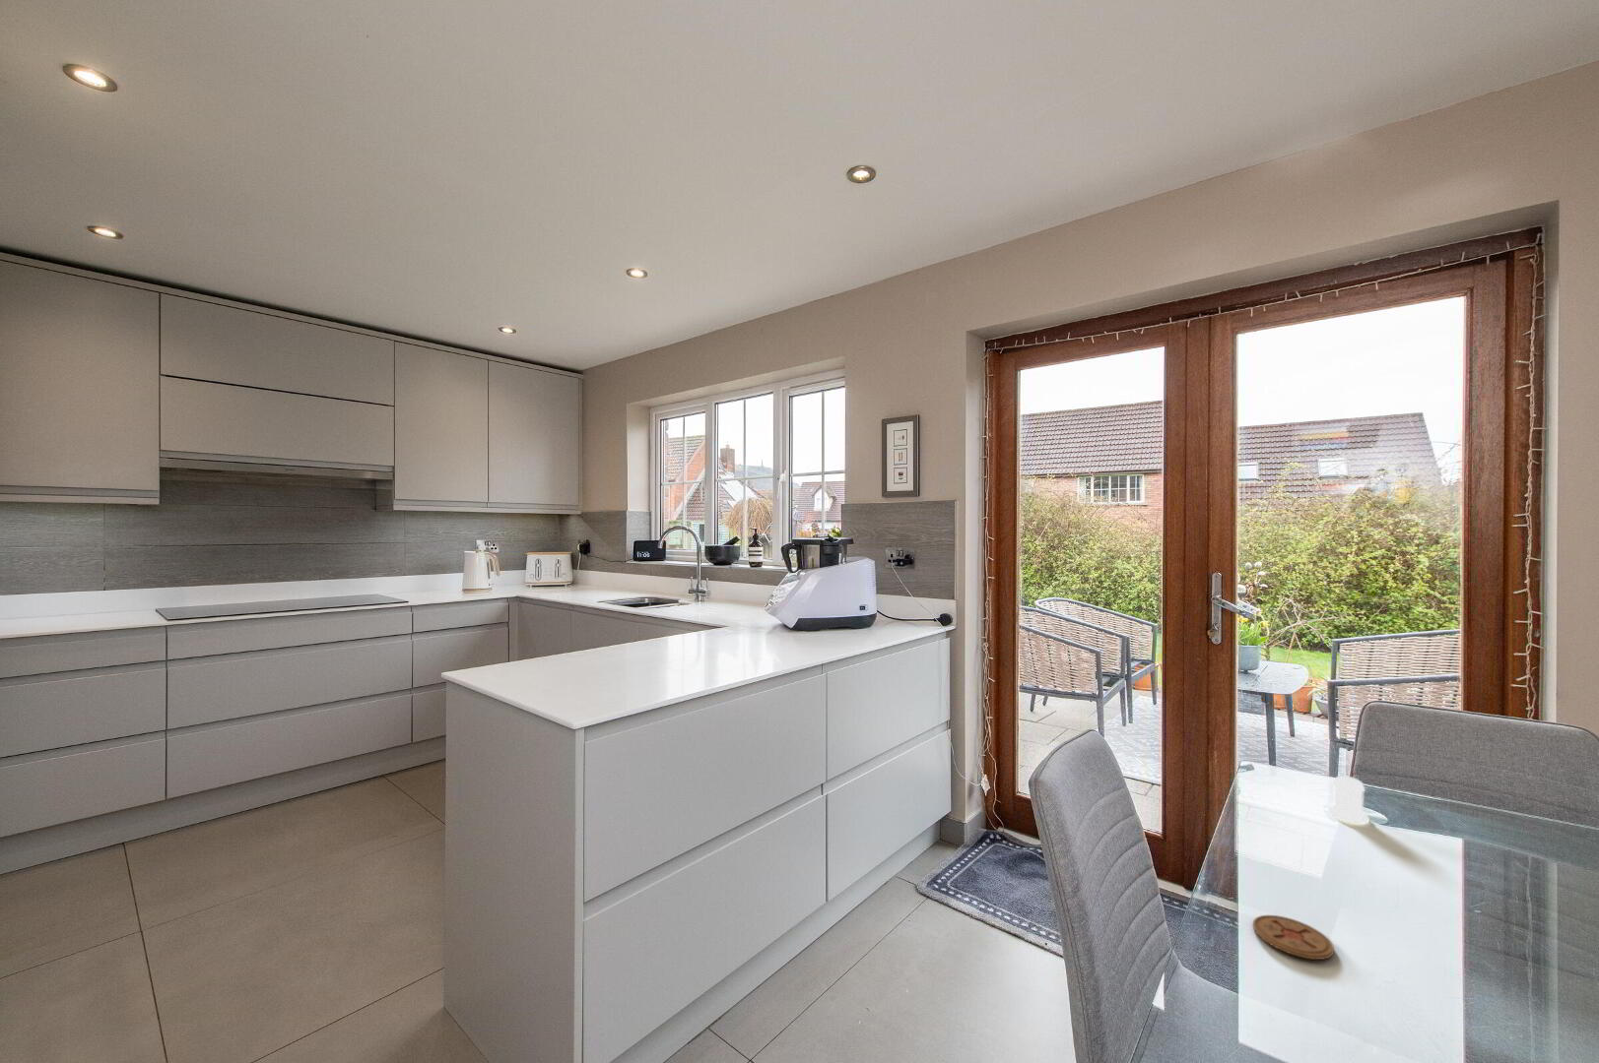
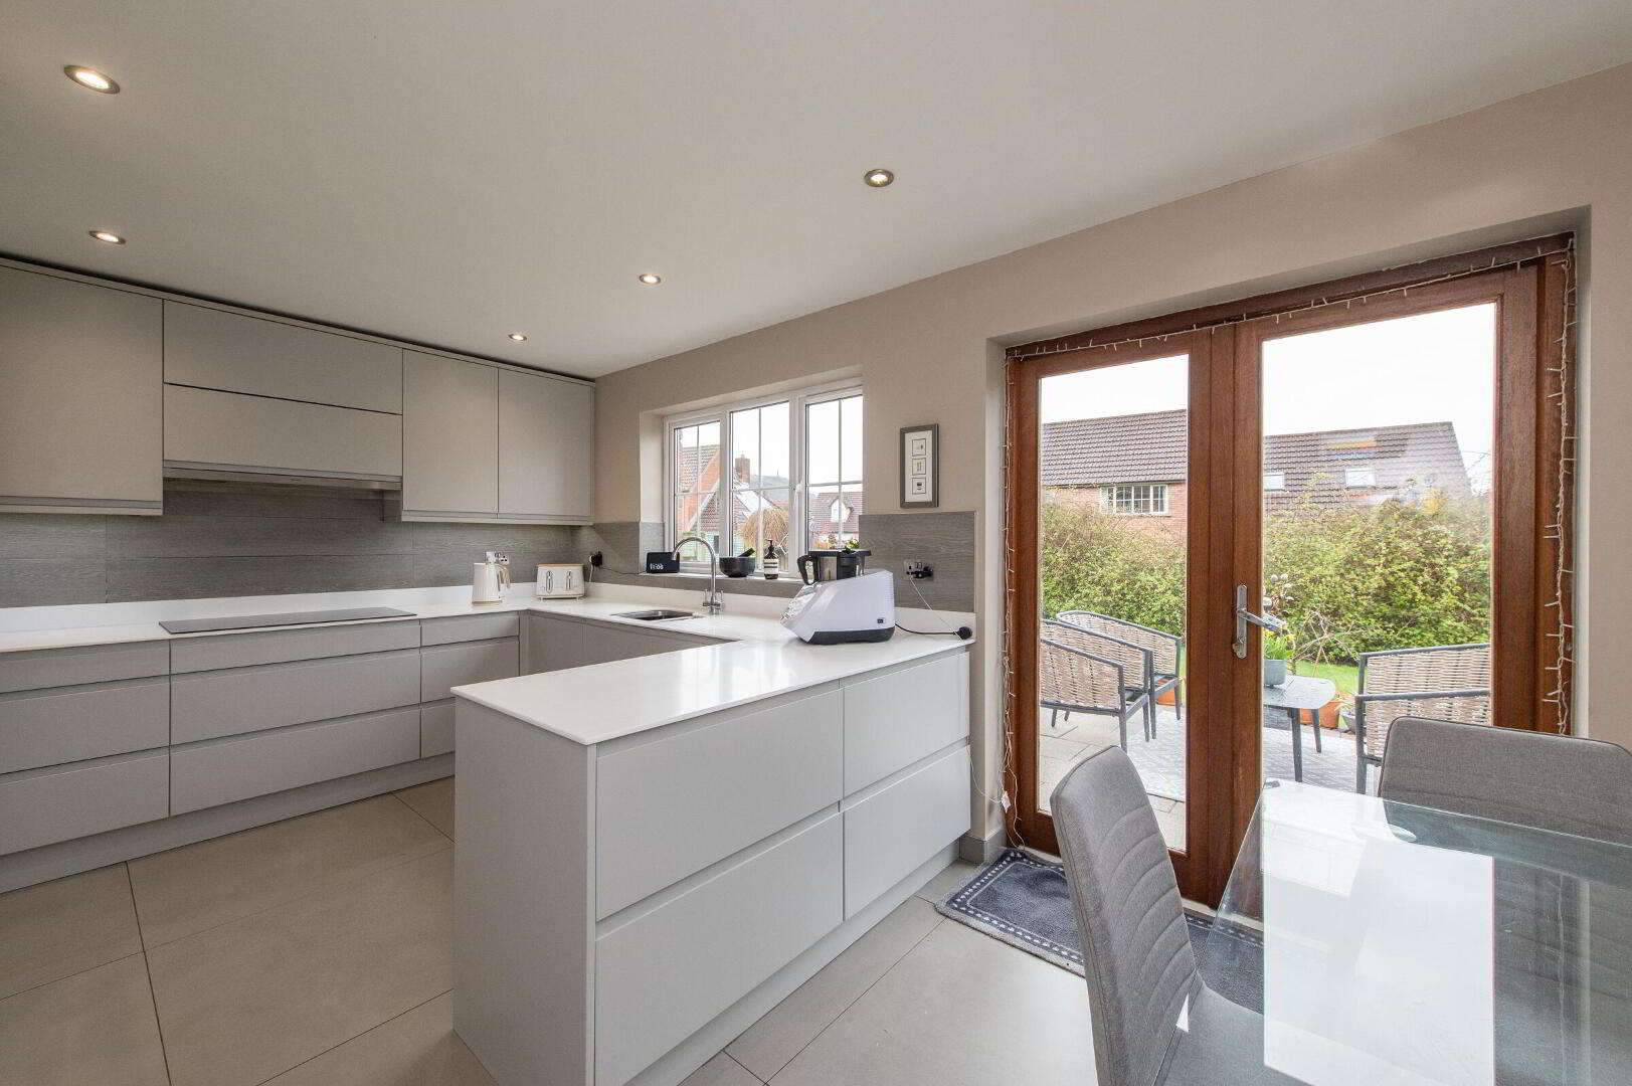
- coaster [1252,915,1335,961]
- salt shaker [1327,775,1370,823]
